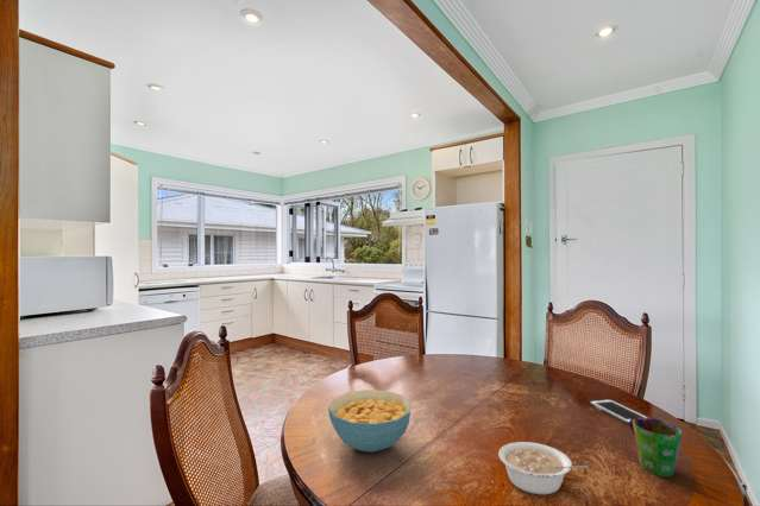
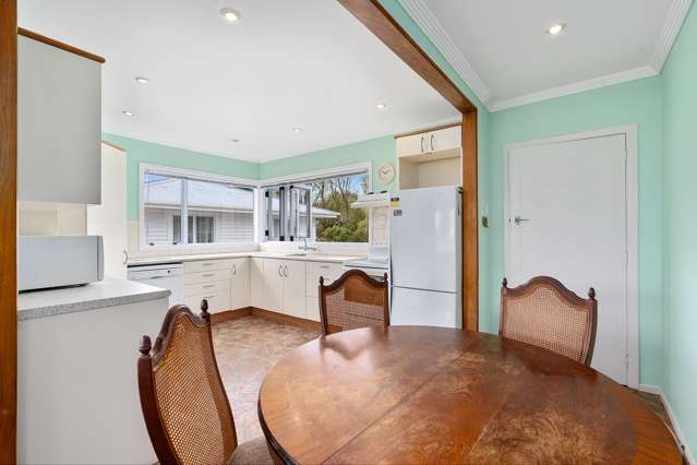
- cell phone [589,398,649,426]
- cup [628,417,683,477]
- legume [497,441,589,495]
- cereal bowl [327,388,413,454]
